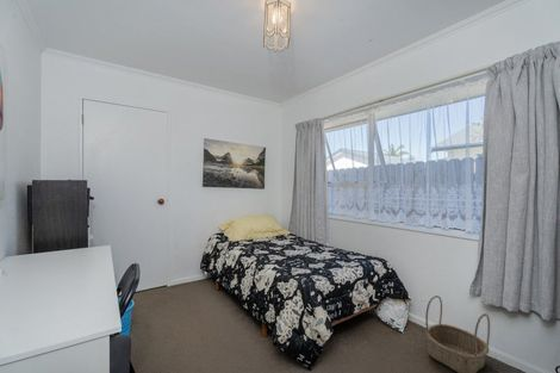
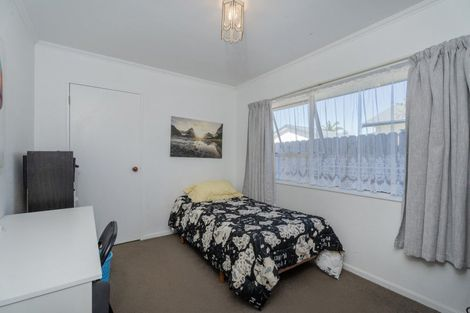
- basket [424,294,491,373]
